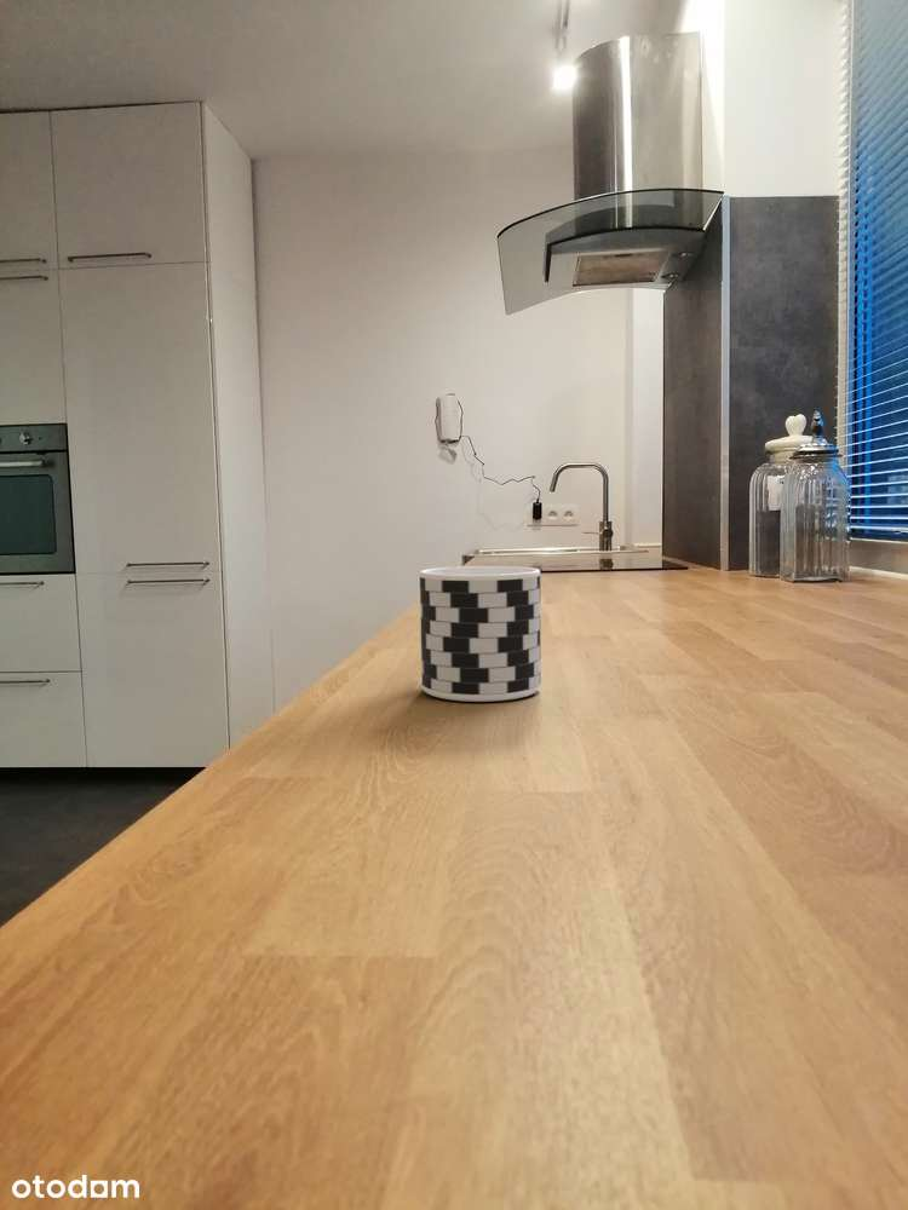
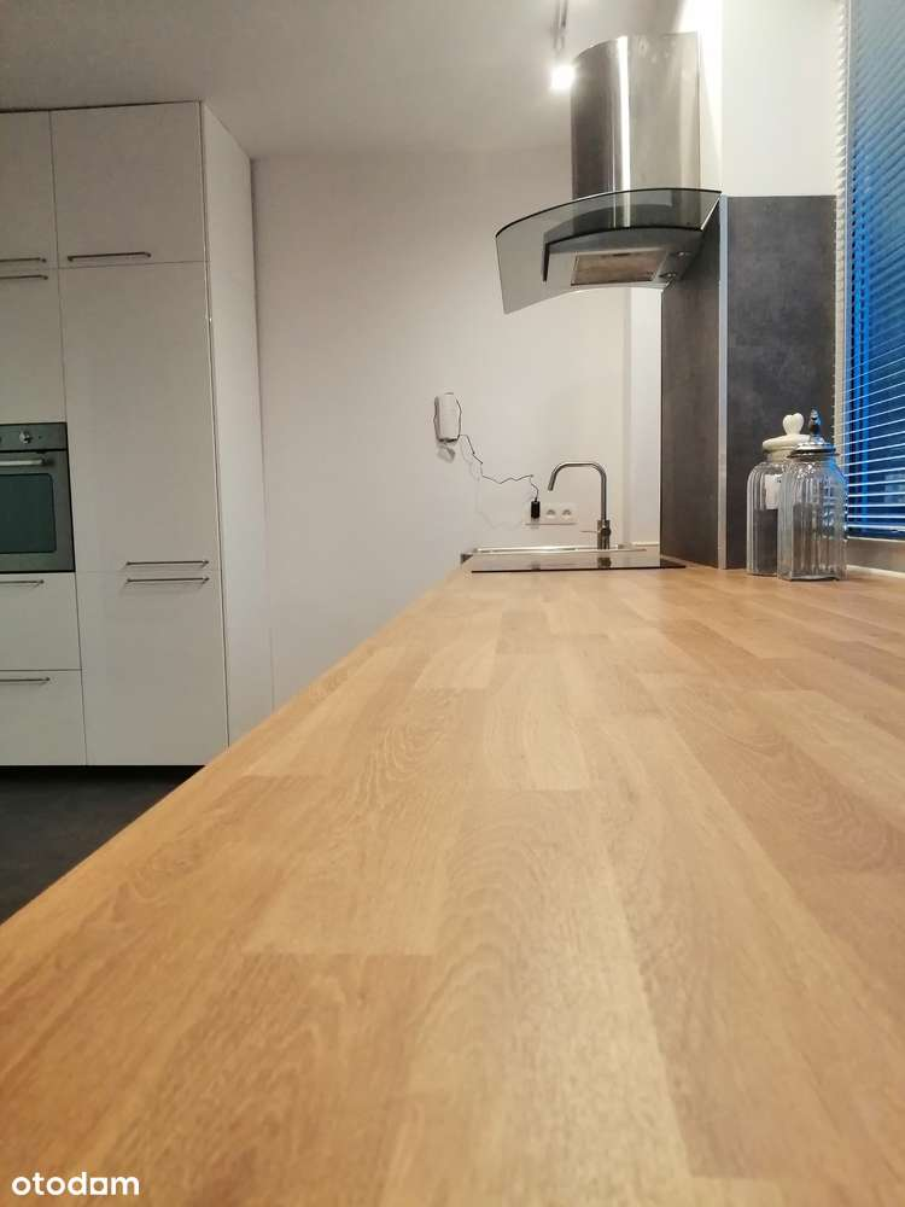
- cup [419,565,541,703]
